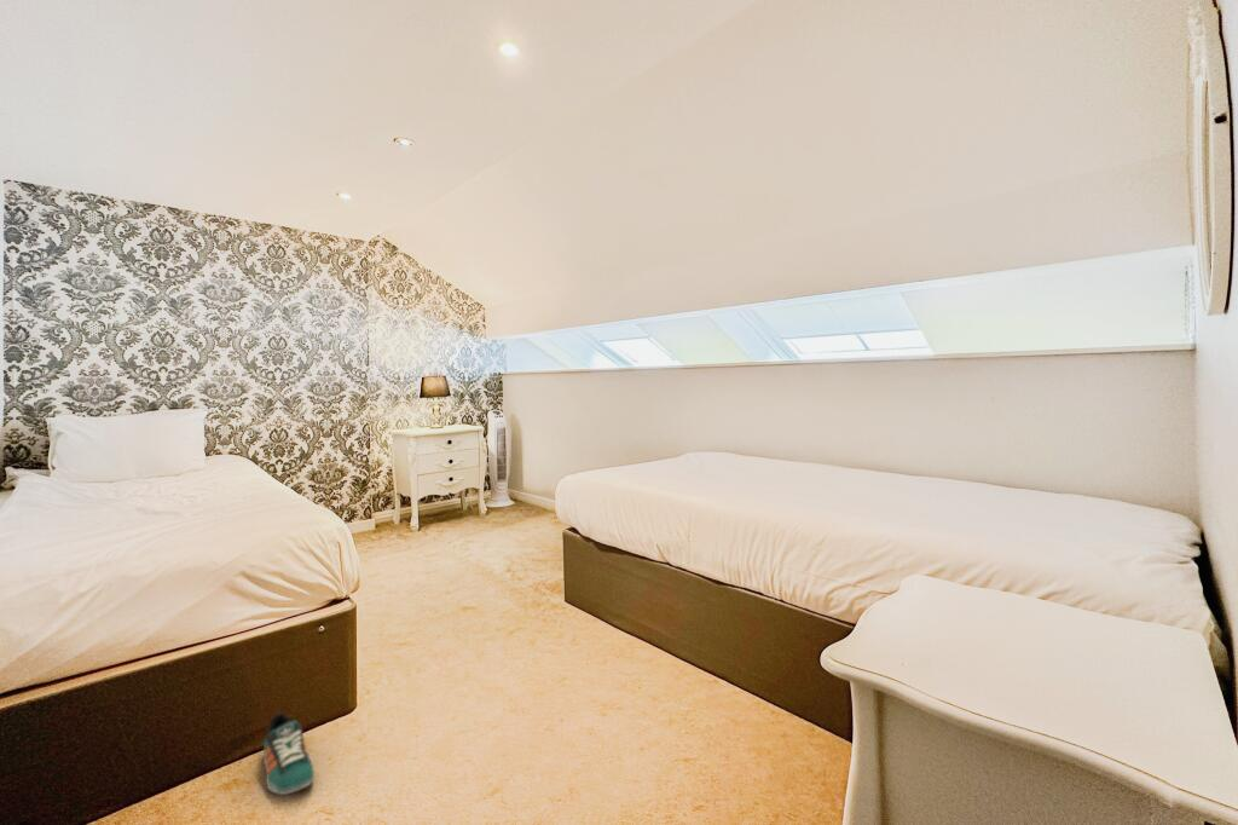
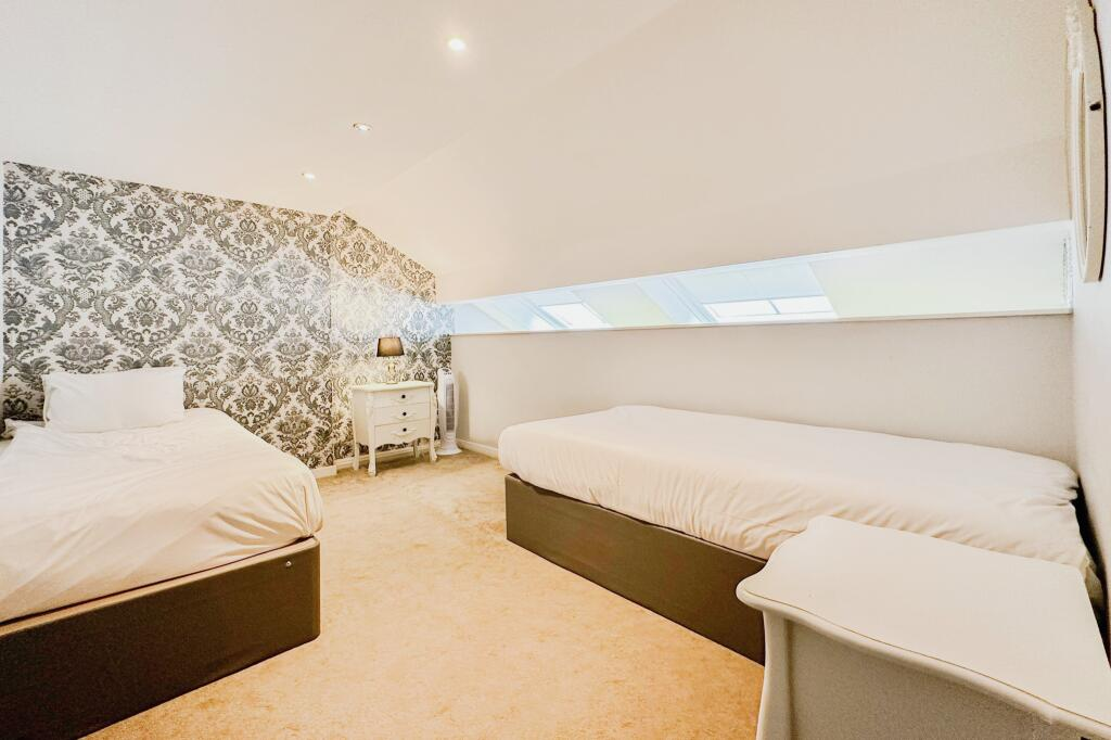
- sneaker [262,711,316,796]
